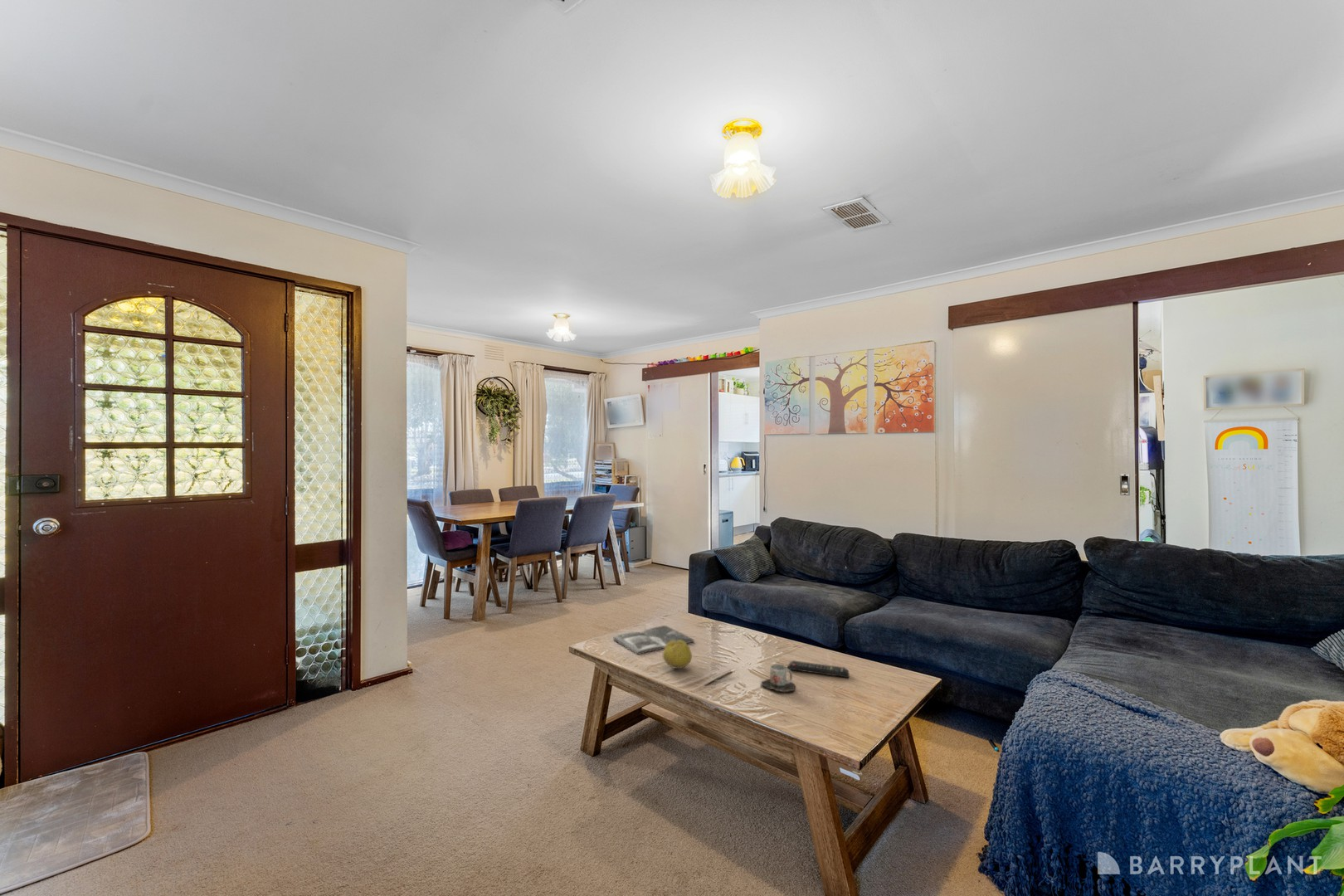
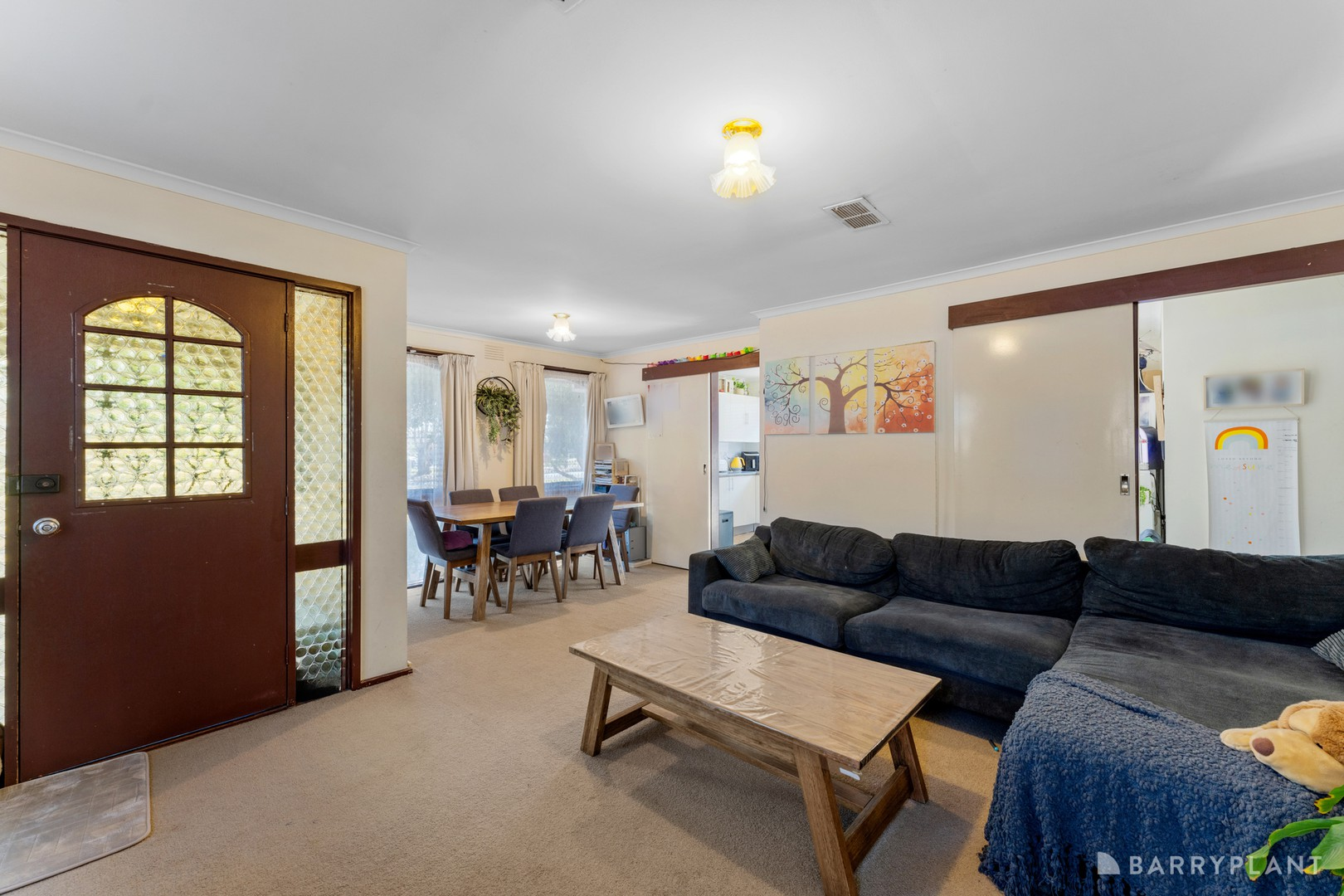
- magazine [612,625,695,655]
- pen [704,670,733,686]
- fruit [662,640,693,670]
- remote control [786,660,850,679]
- mug [760,664,796,693]
